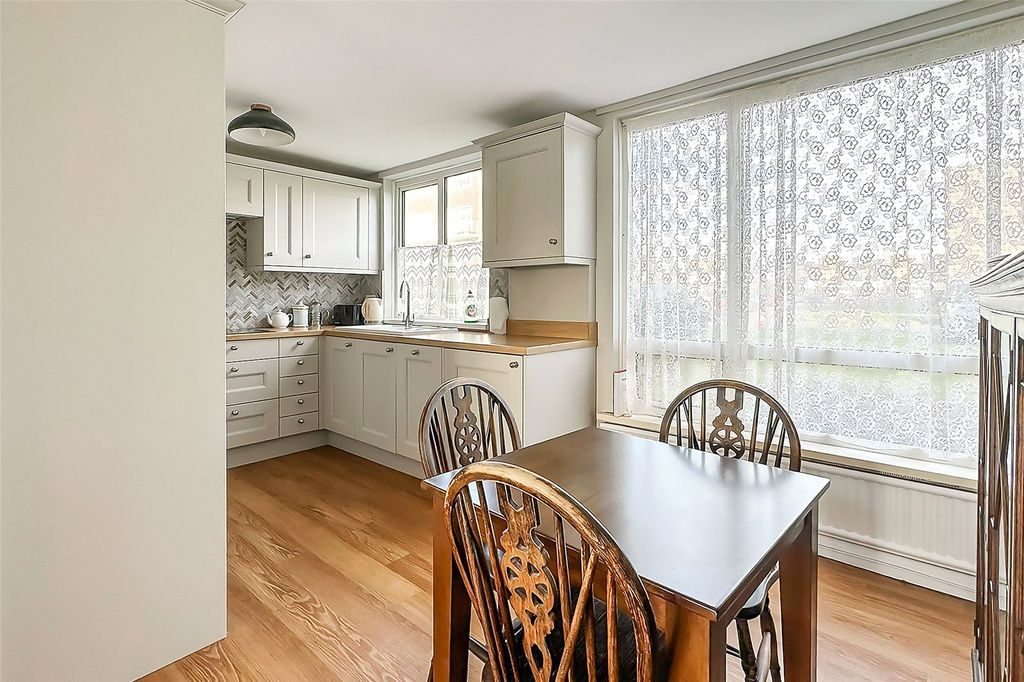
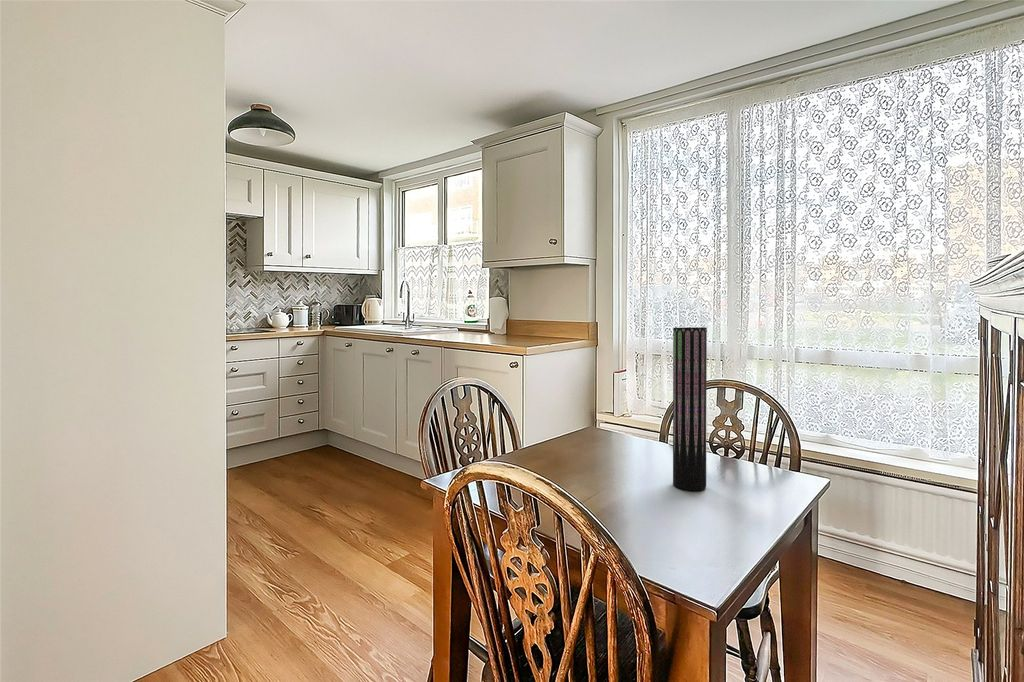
+ cylinder [672,326,708,491]
